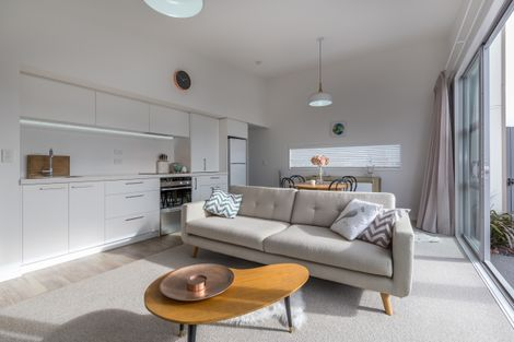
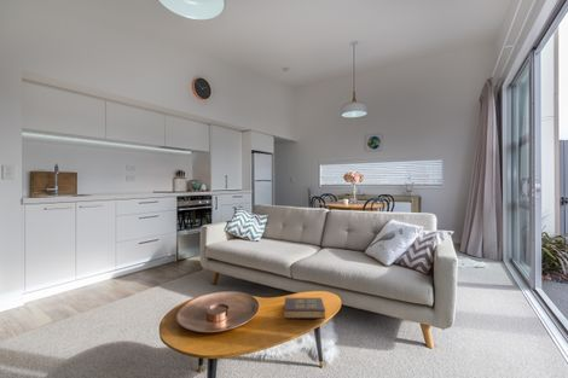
+ hardback book [283,297,326,320]
